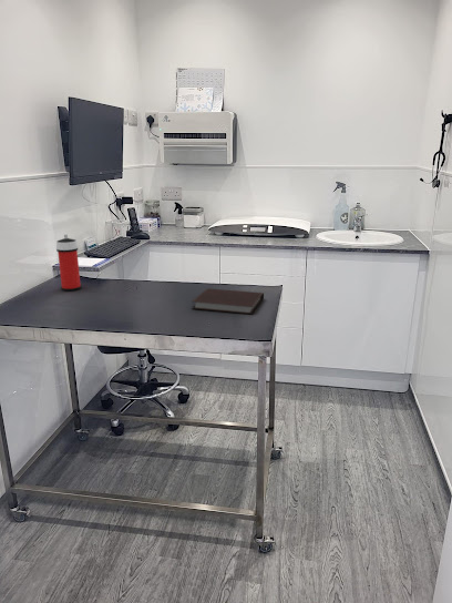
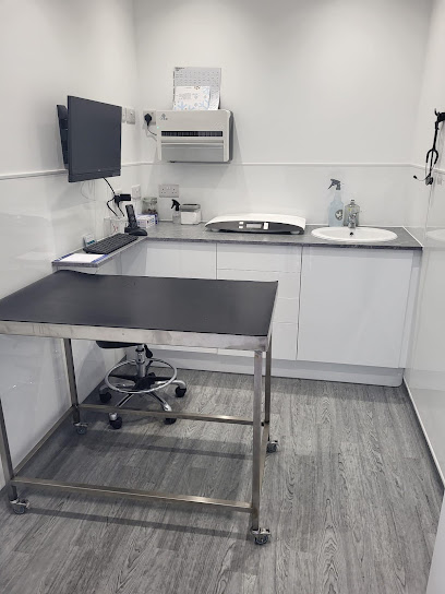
- spray can [55,233,82,292]
- notebook [191,287,265,315]
